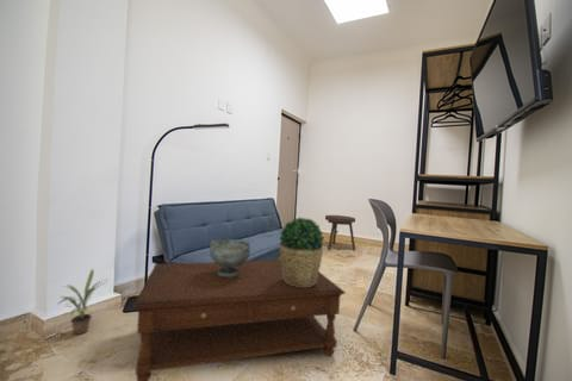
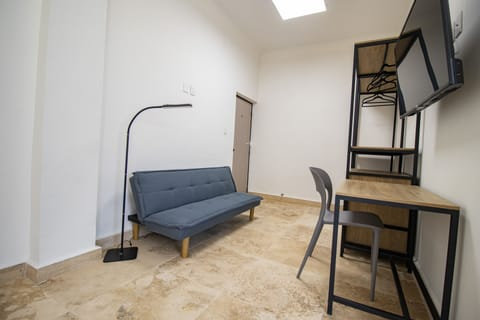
- decorative bowl [209,238,251,276]
- potted plant [56,268,107,336]
- side table [324,214,356,251]
- coffee table [131,260,347,381]
- potted plant [279,217,325,287]
